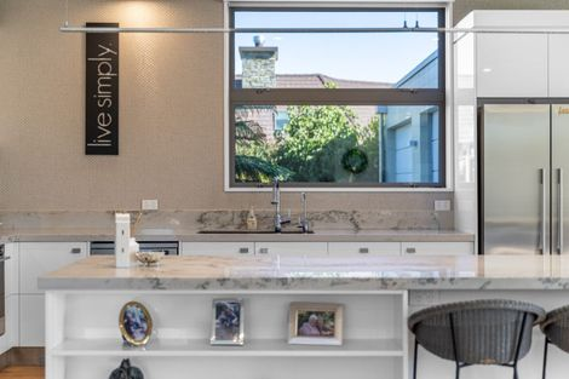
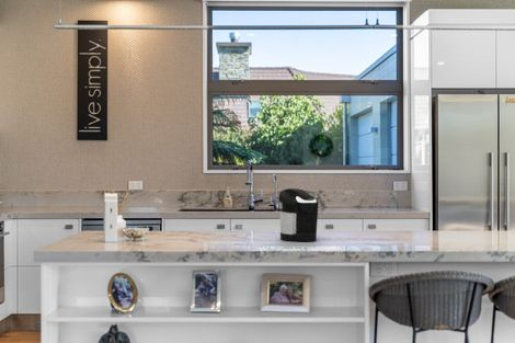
+ coffee maker [277,187,320,242]
